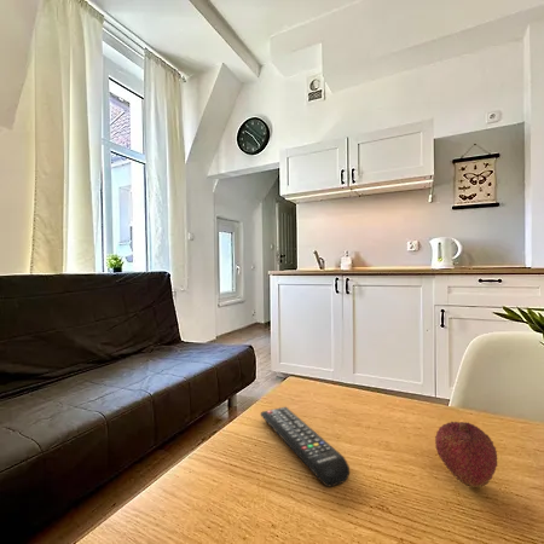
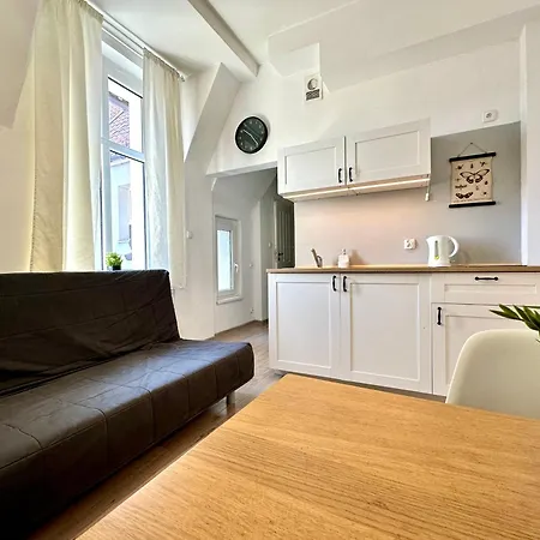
- fruit [434,421,499,490]
- remote control [260,405,351,488]
